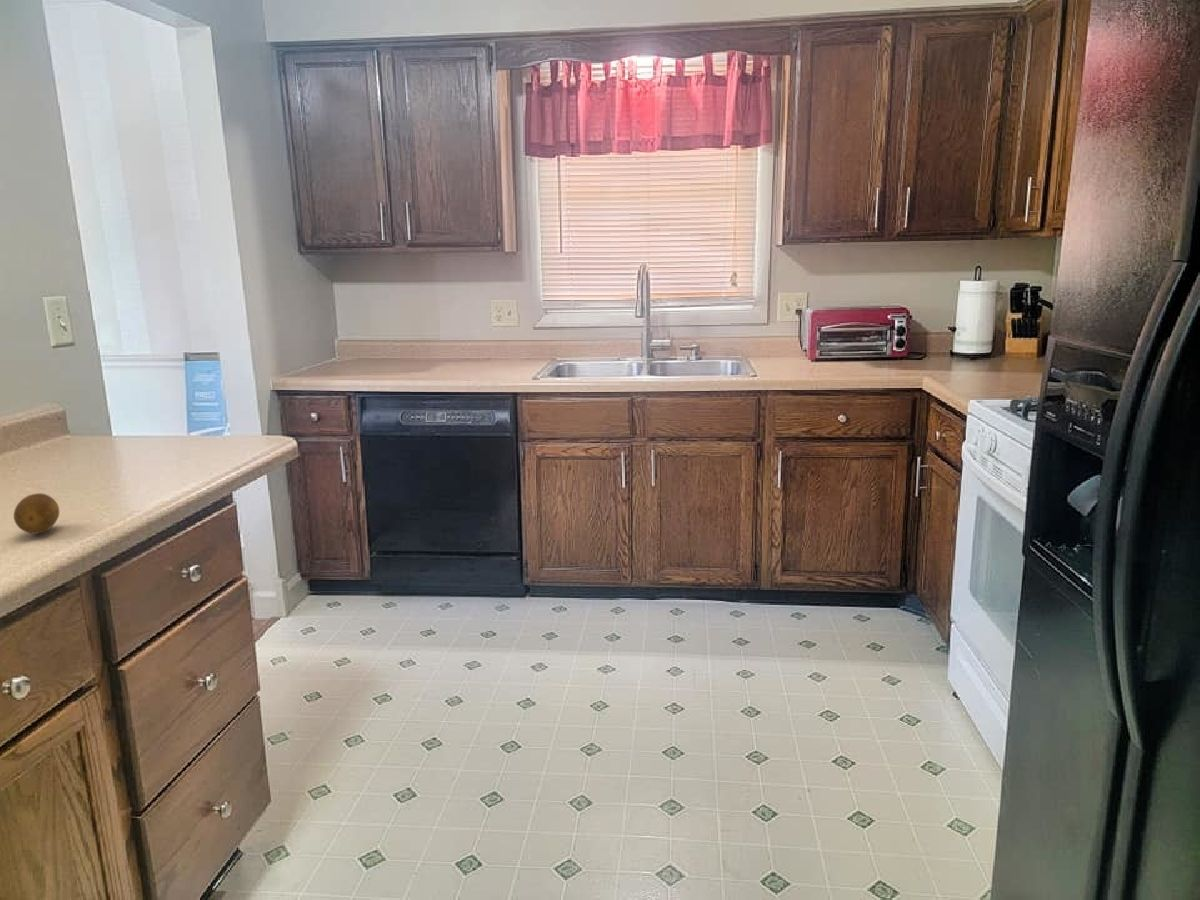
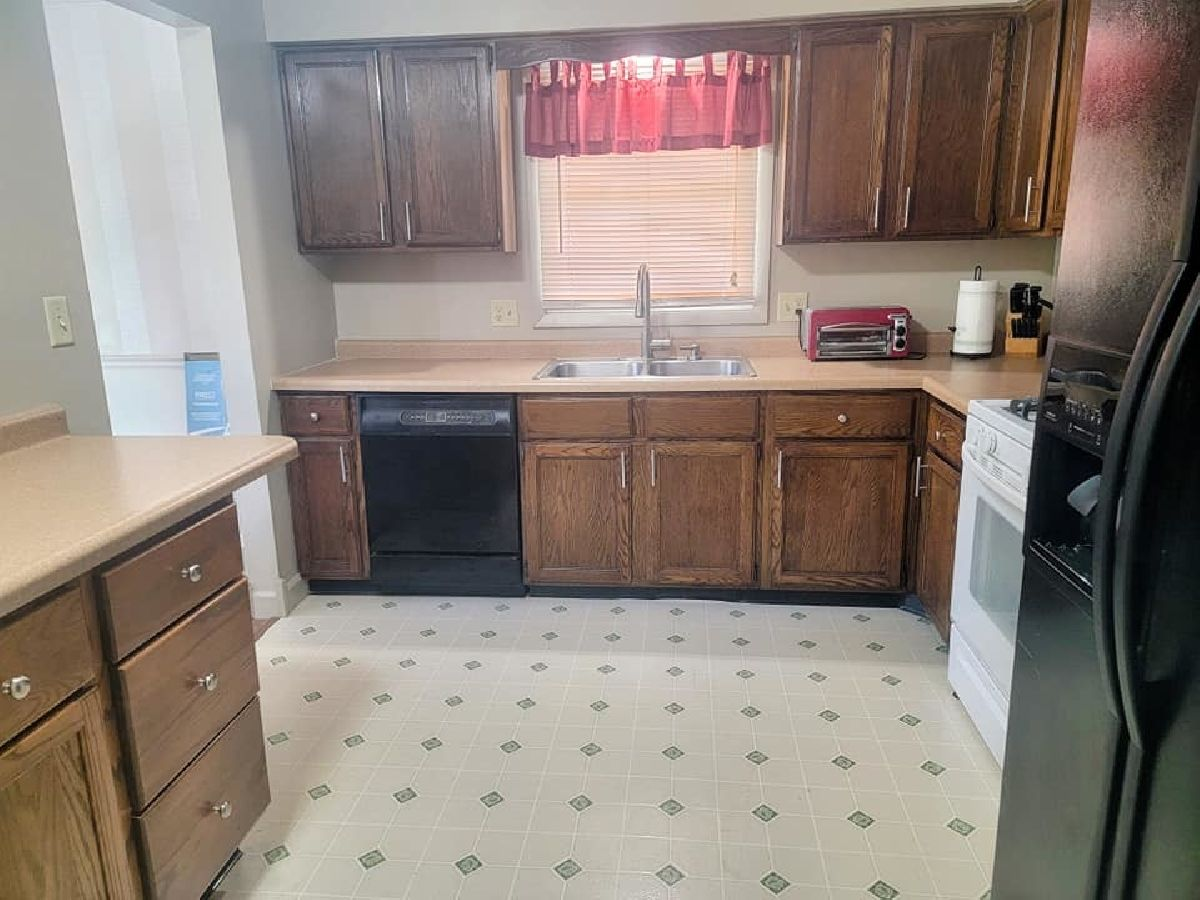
- fruit [13,492,60,535]
